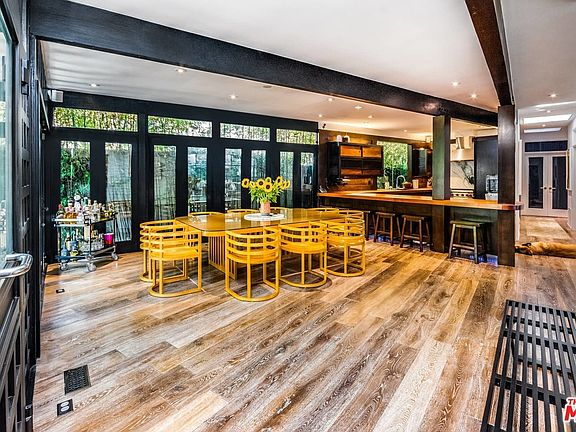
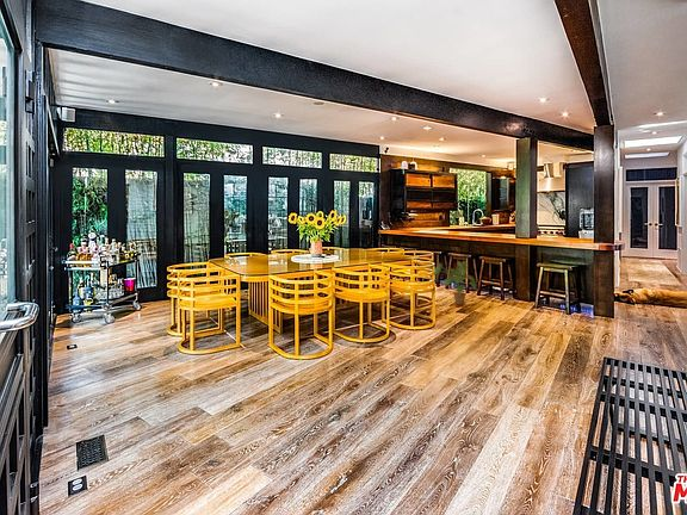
+ house plant [434,260,477,305]
